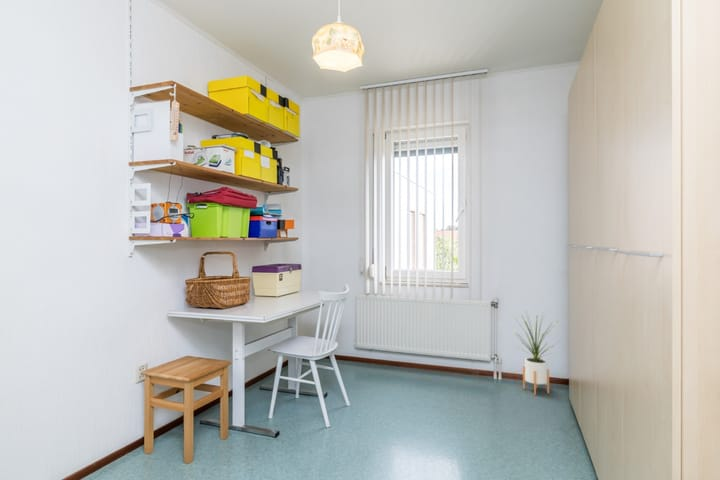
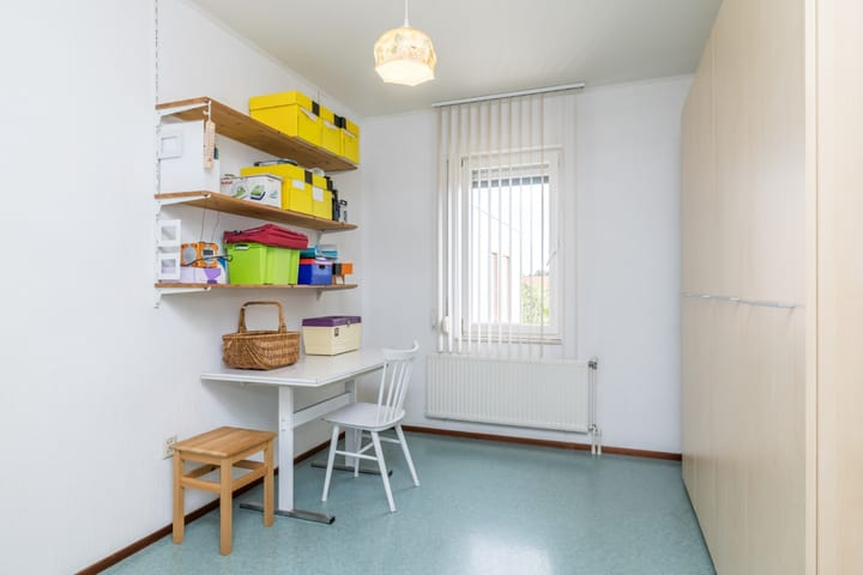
- house plant [513,310,560,396]
